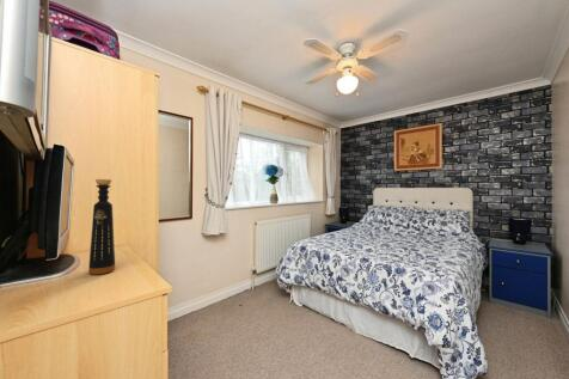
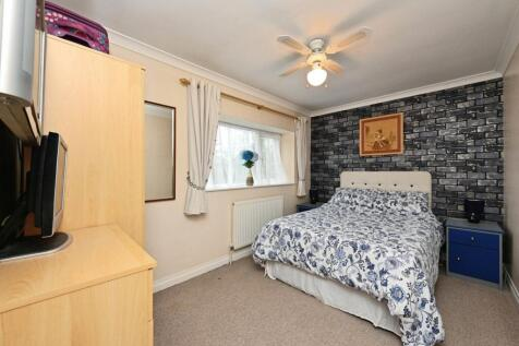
- bottle [87,178,116,275]
